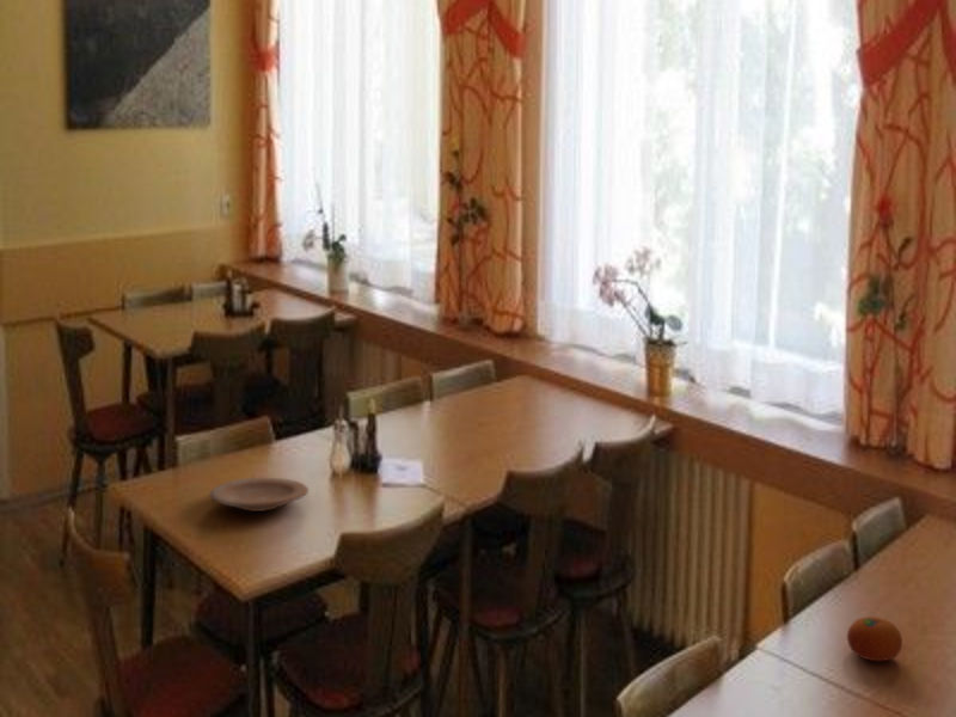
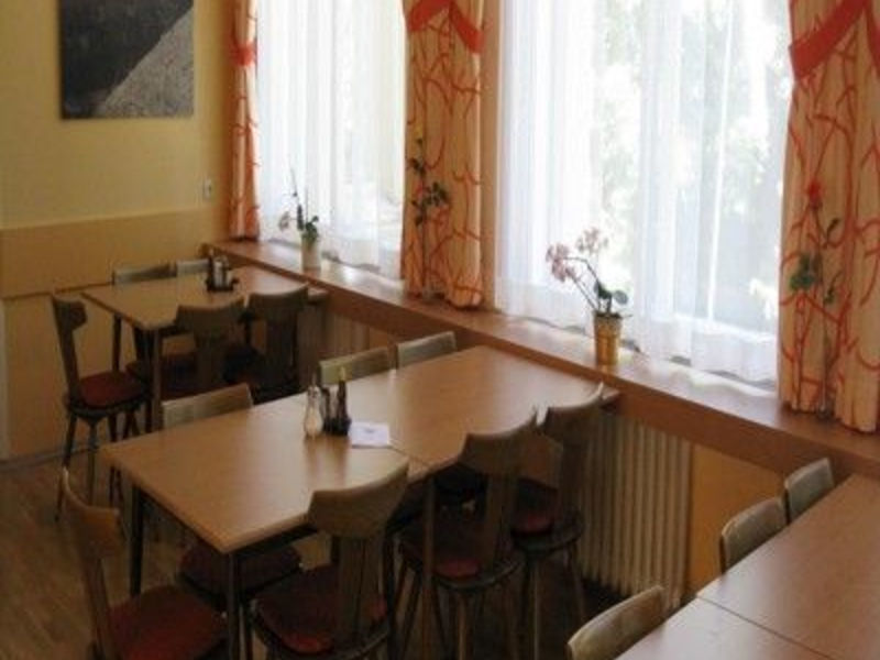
- fruit [846,615,903,662]
- plate [208,477,310,513]
